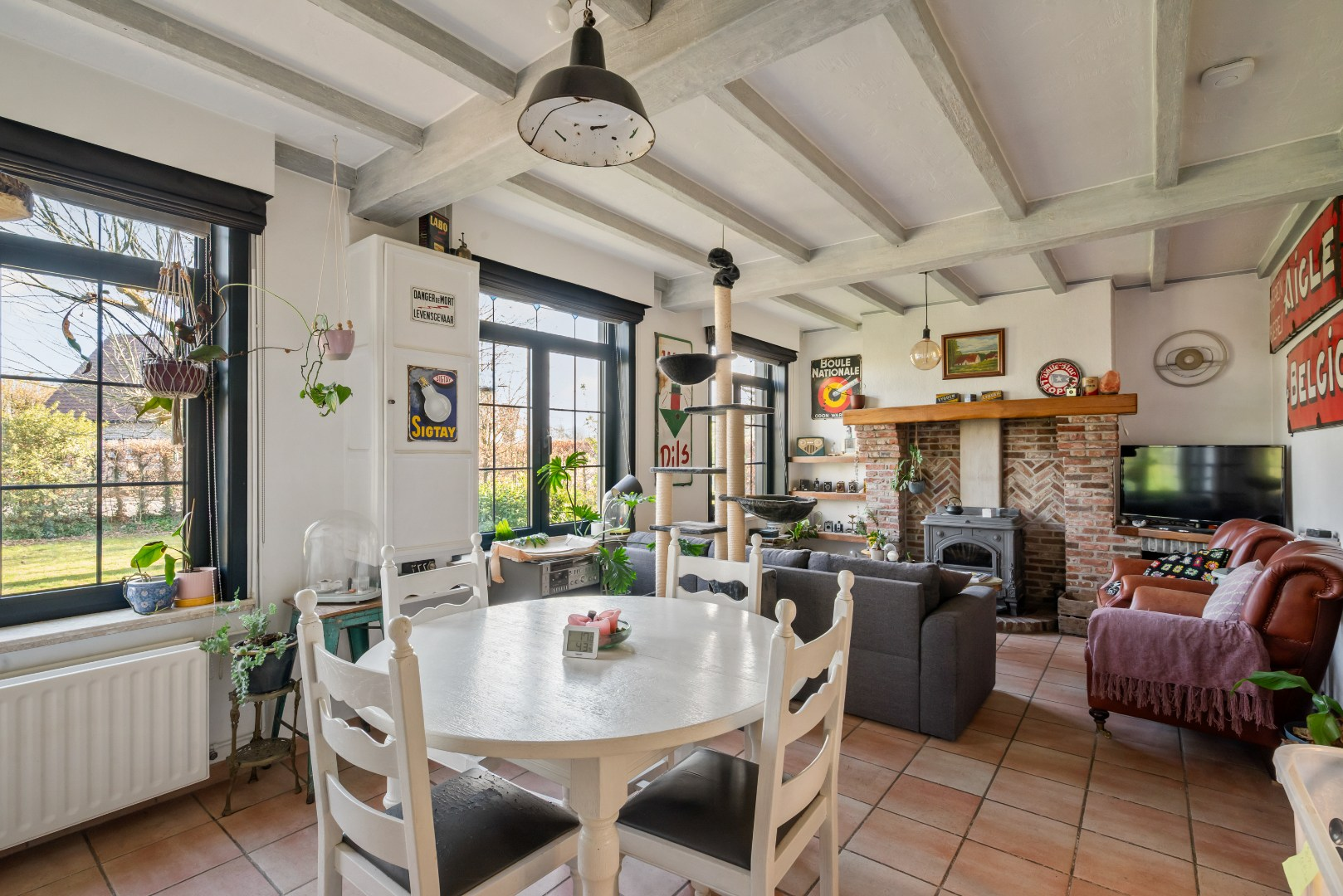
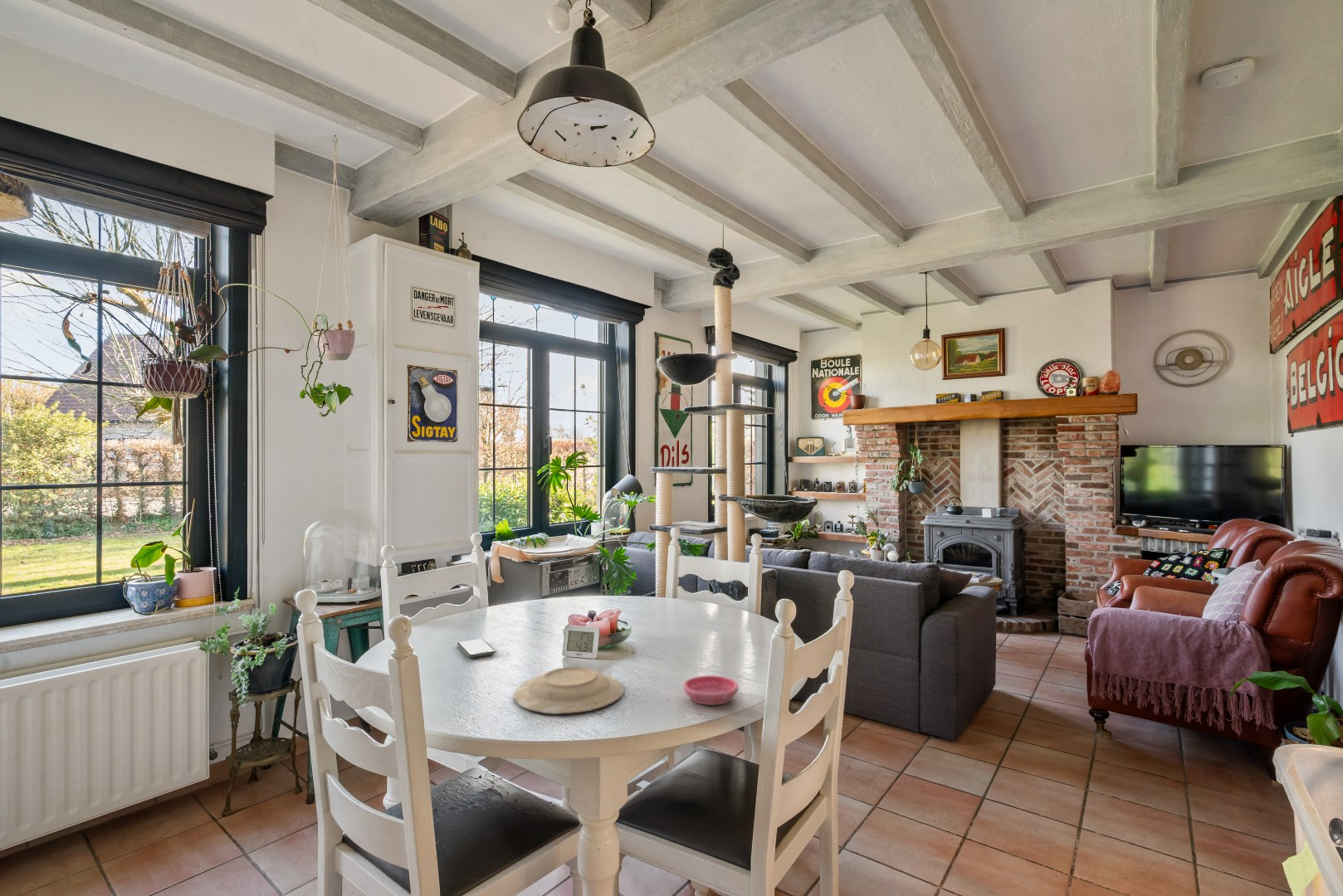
+ saucer [682,674,740,706]
+ plate [514,666,625,715]
+ smartphone [457,638,496,659]
